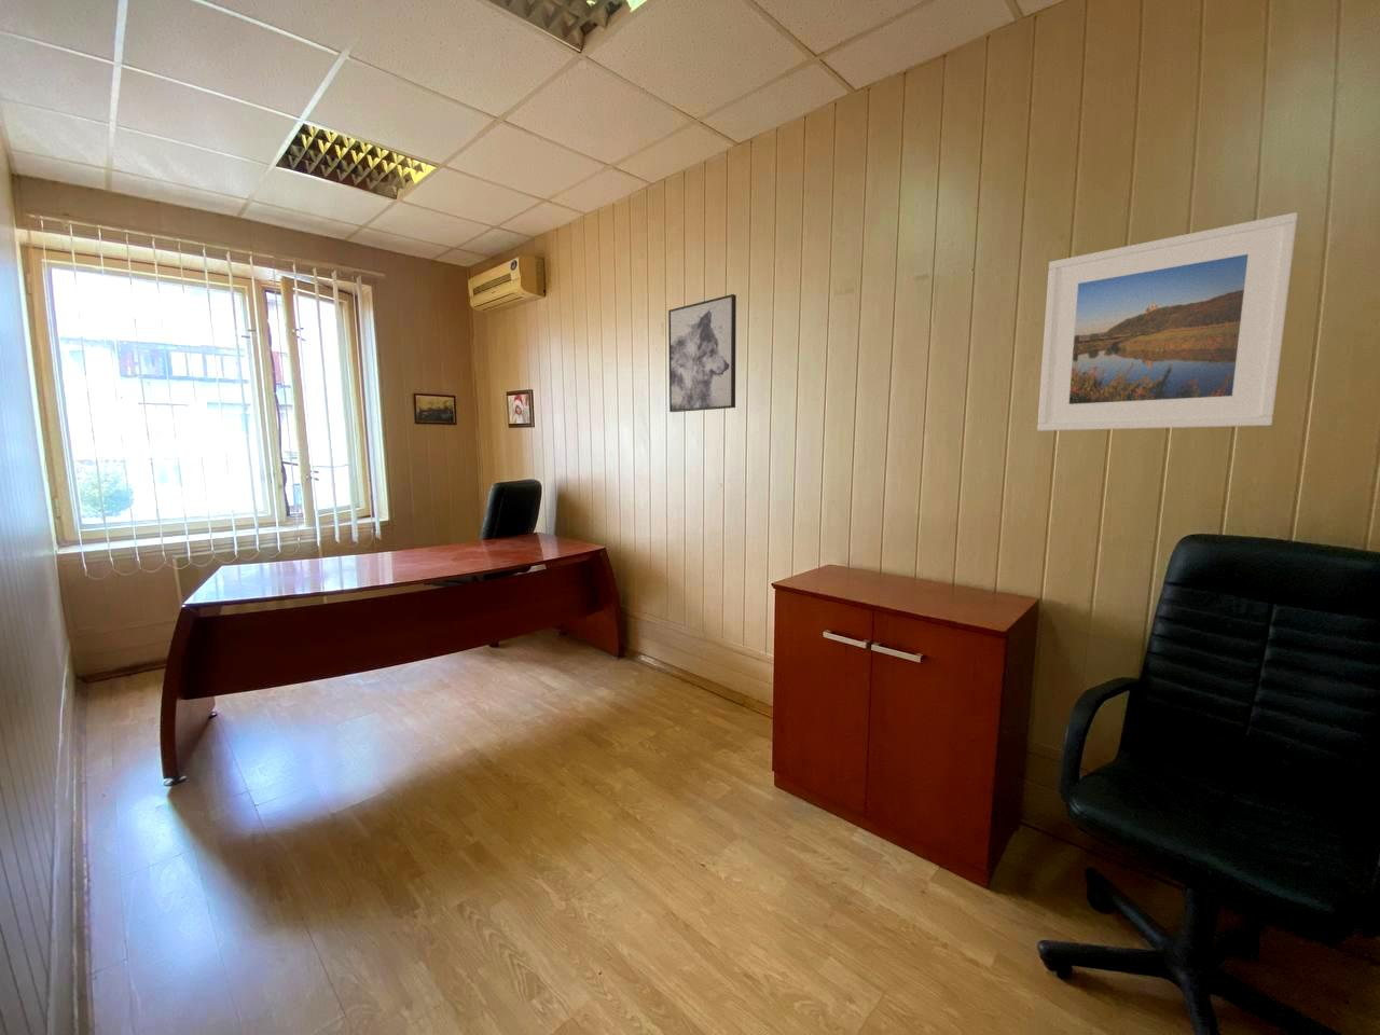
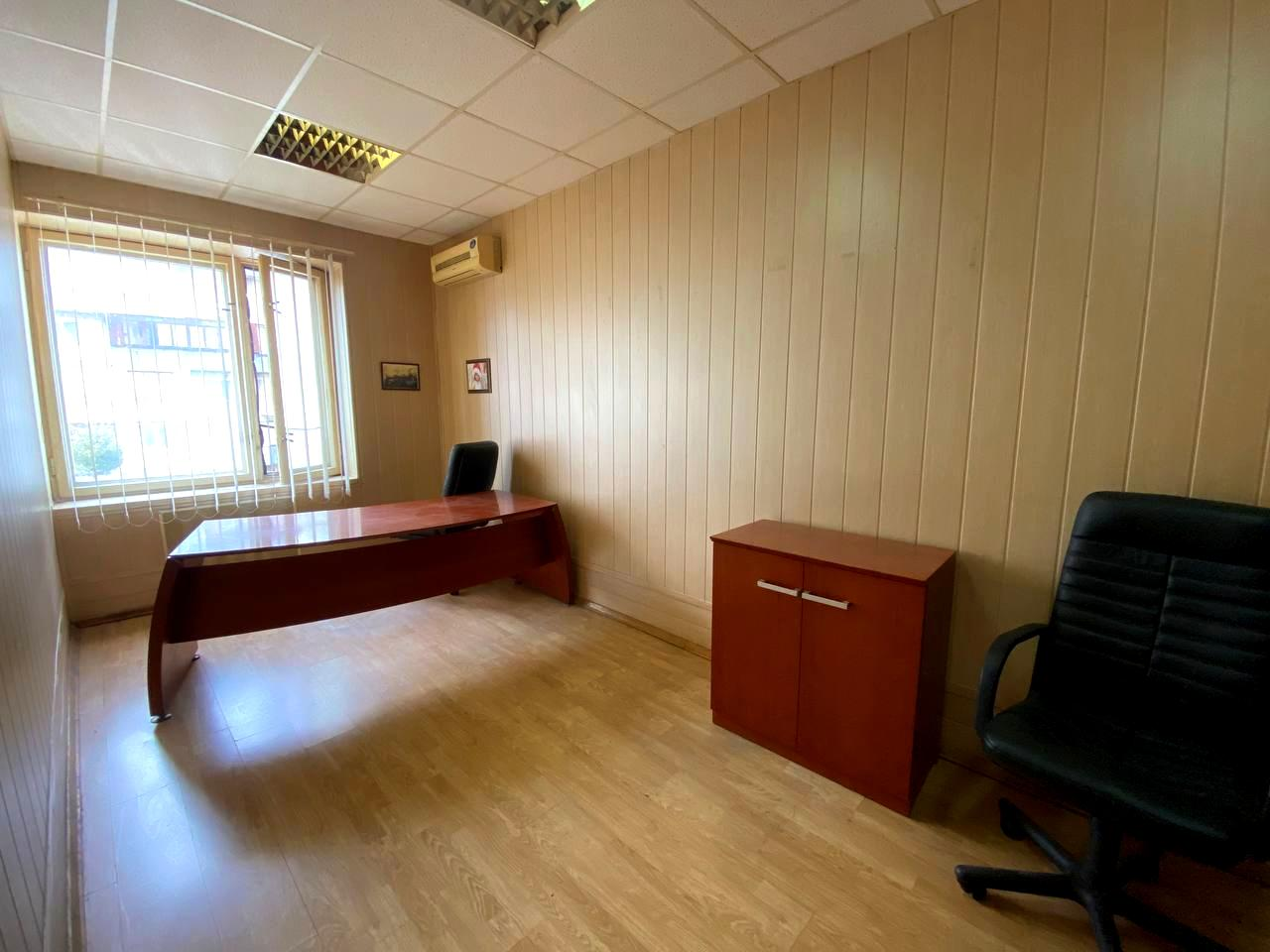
- wall art [667,294,738,413]
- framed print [1036,211,1300,433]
